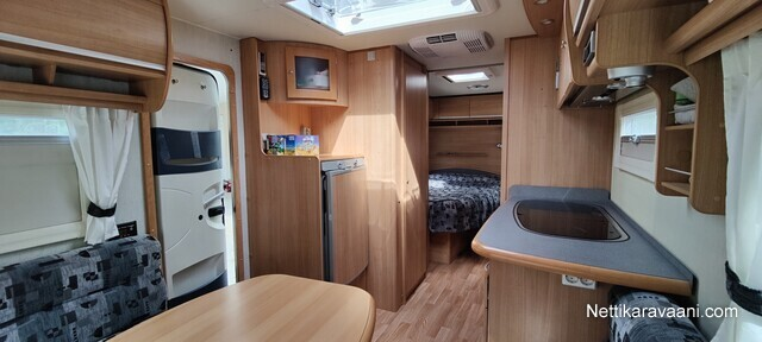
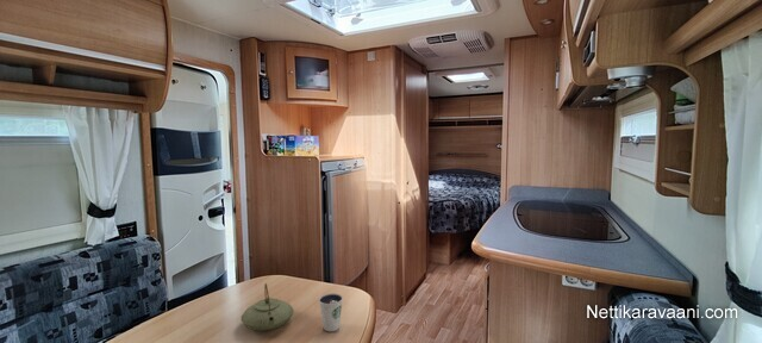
+ dixie cup [318,293,344,332]
+ teapot [241,282,294,332]
